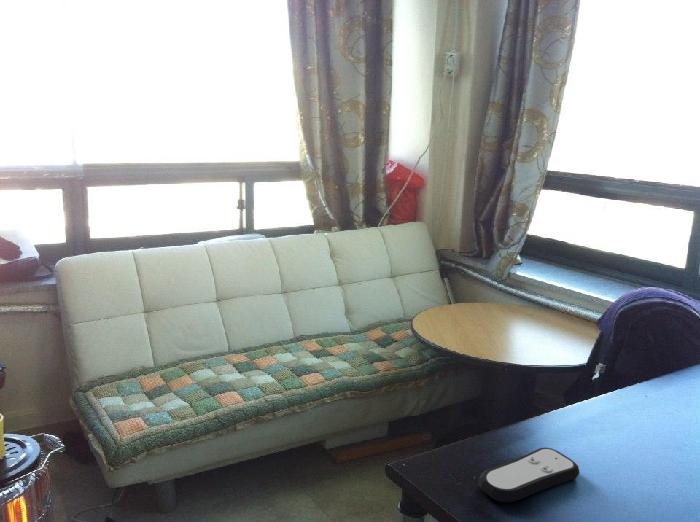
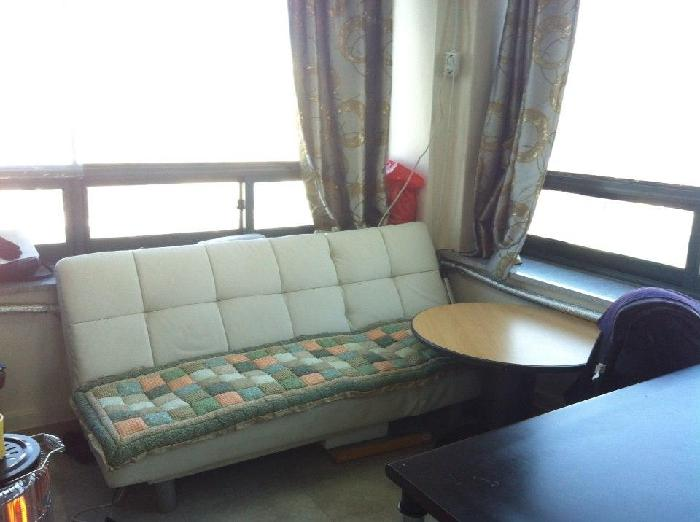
- remote control [477,446,580,503]
